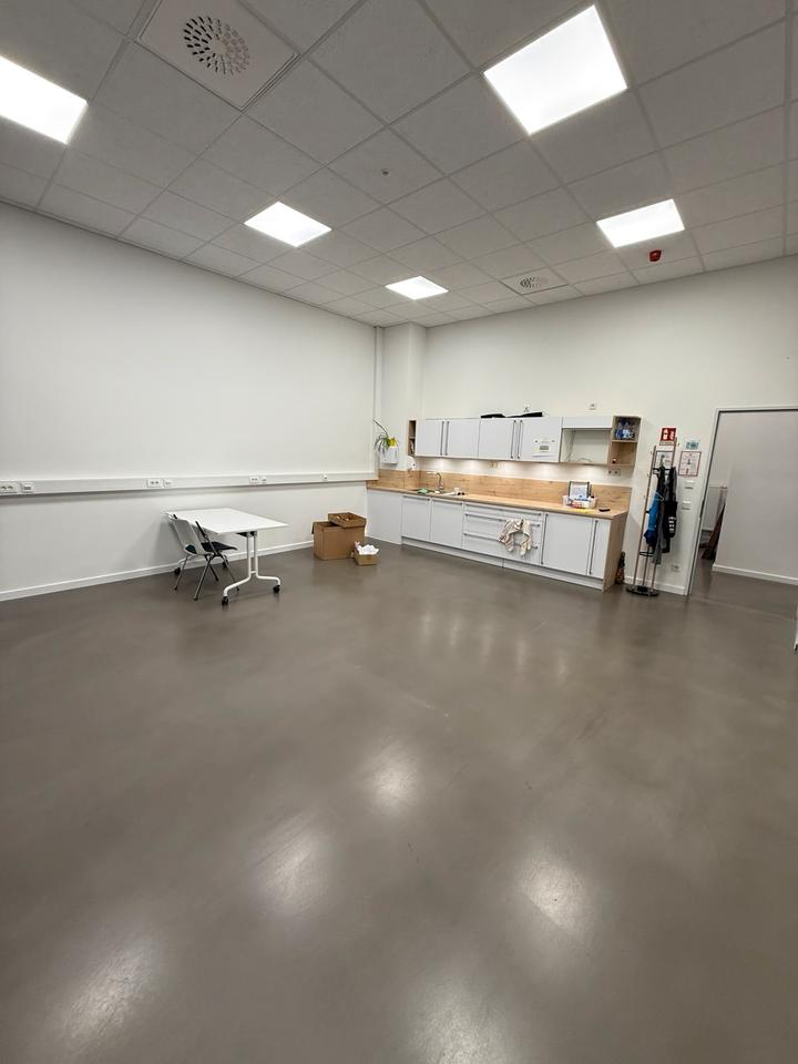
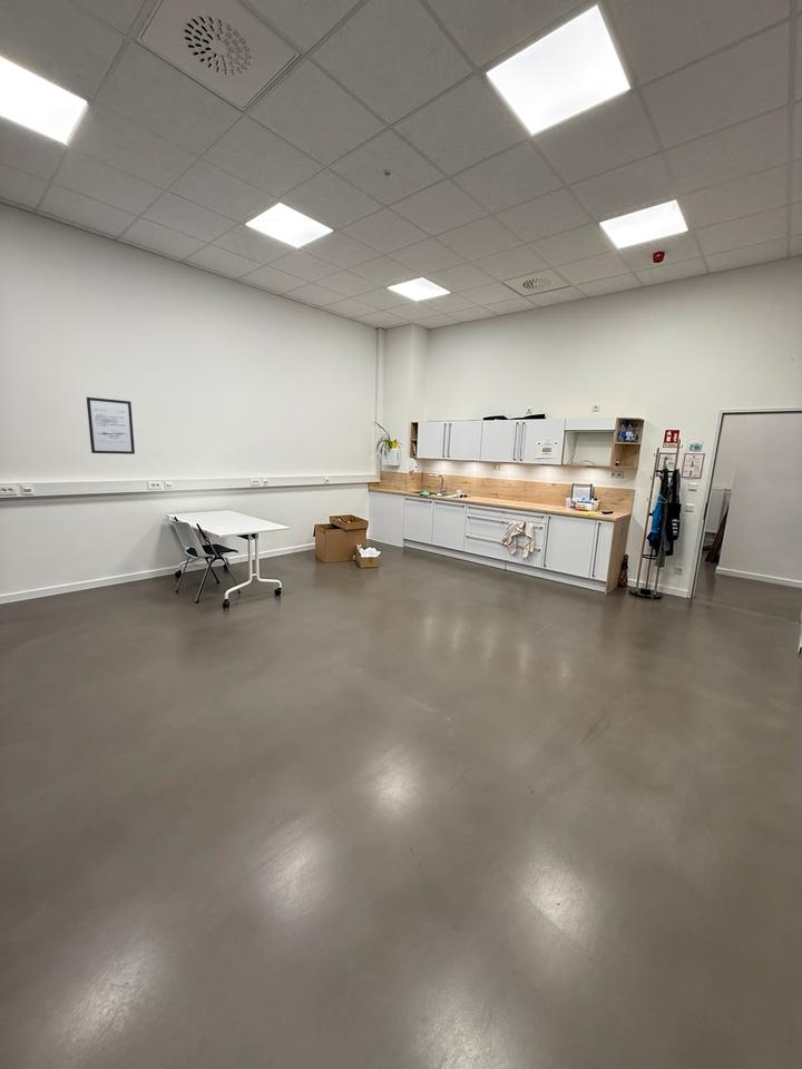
+ wall art [86,396,136,455]
